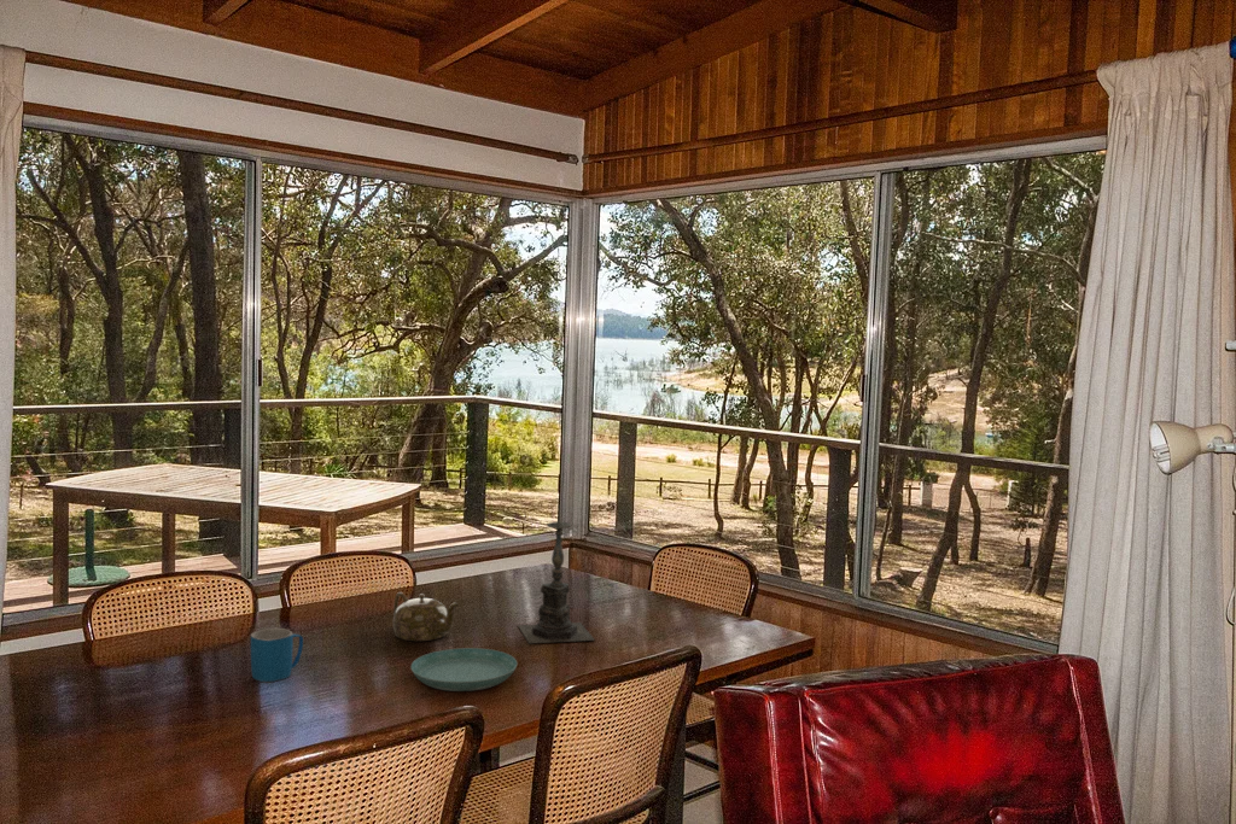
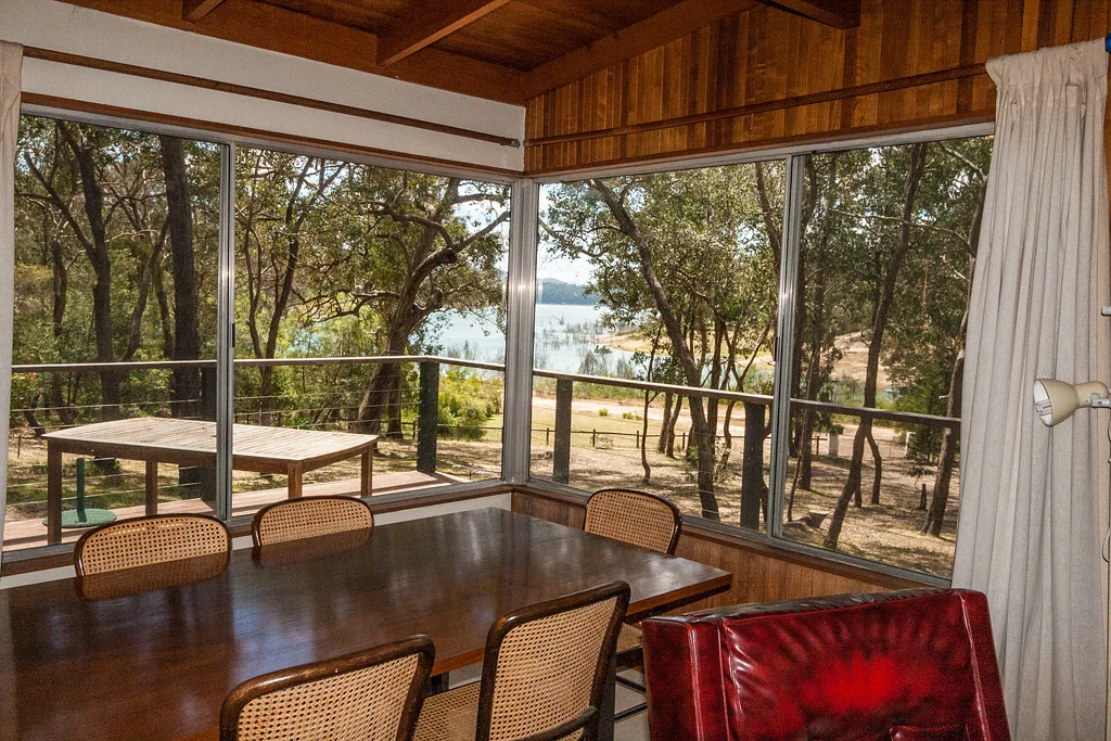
- mug [250,627,304,683]
- saucer [409,647,518,692]
- candle holder [517,504,596,644]
- teapot [392,591,460,642]
